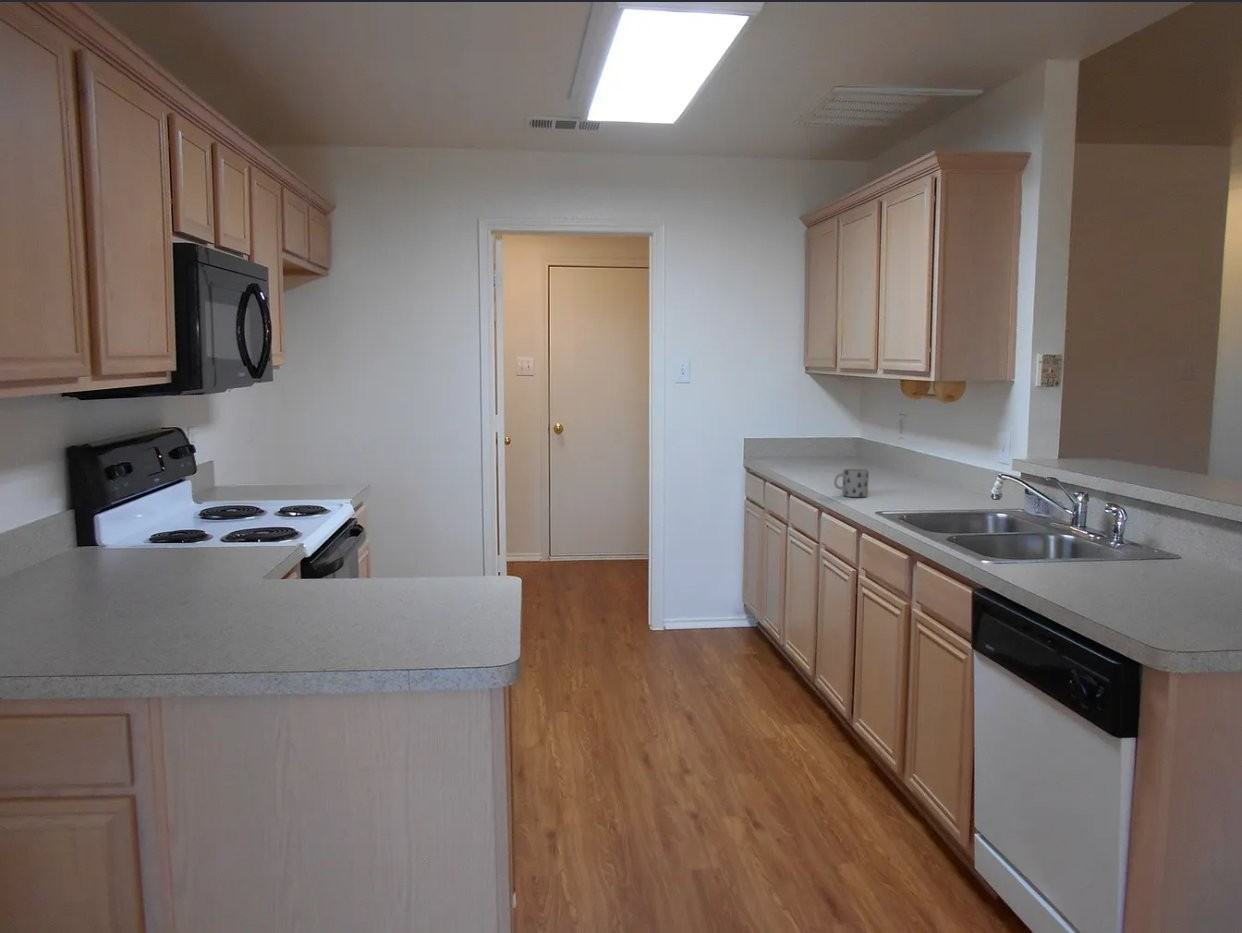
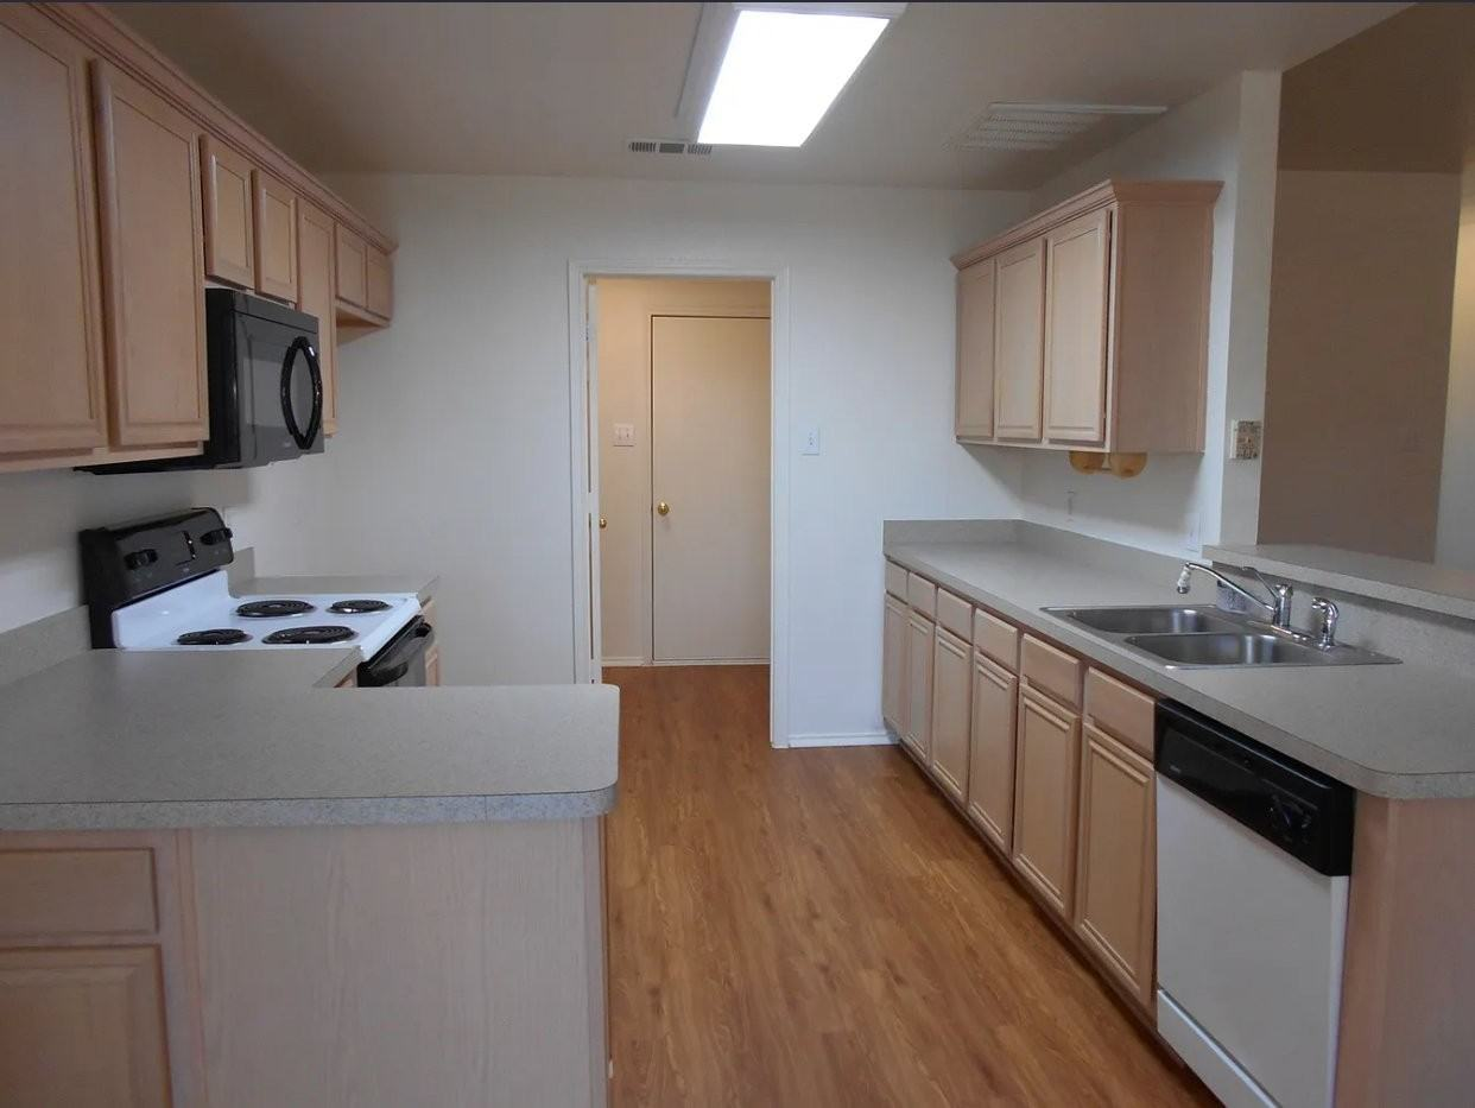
- mug [833,468,870,498]
